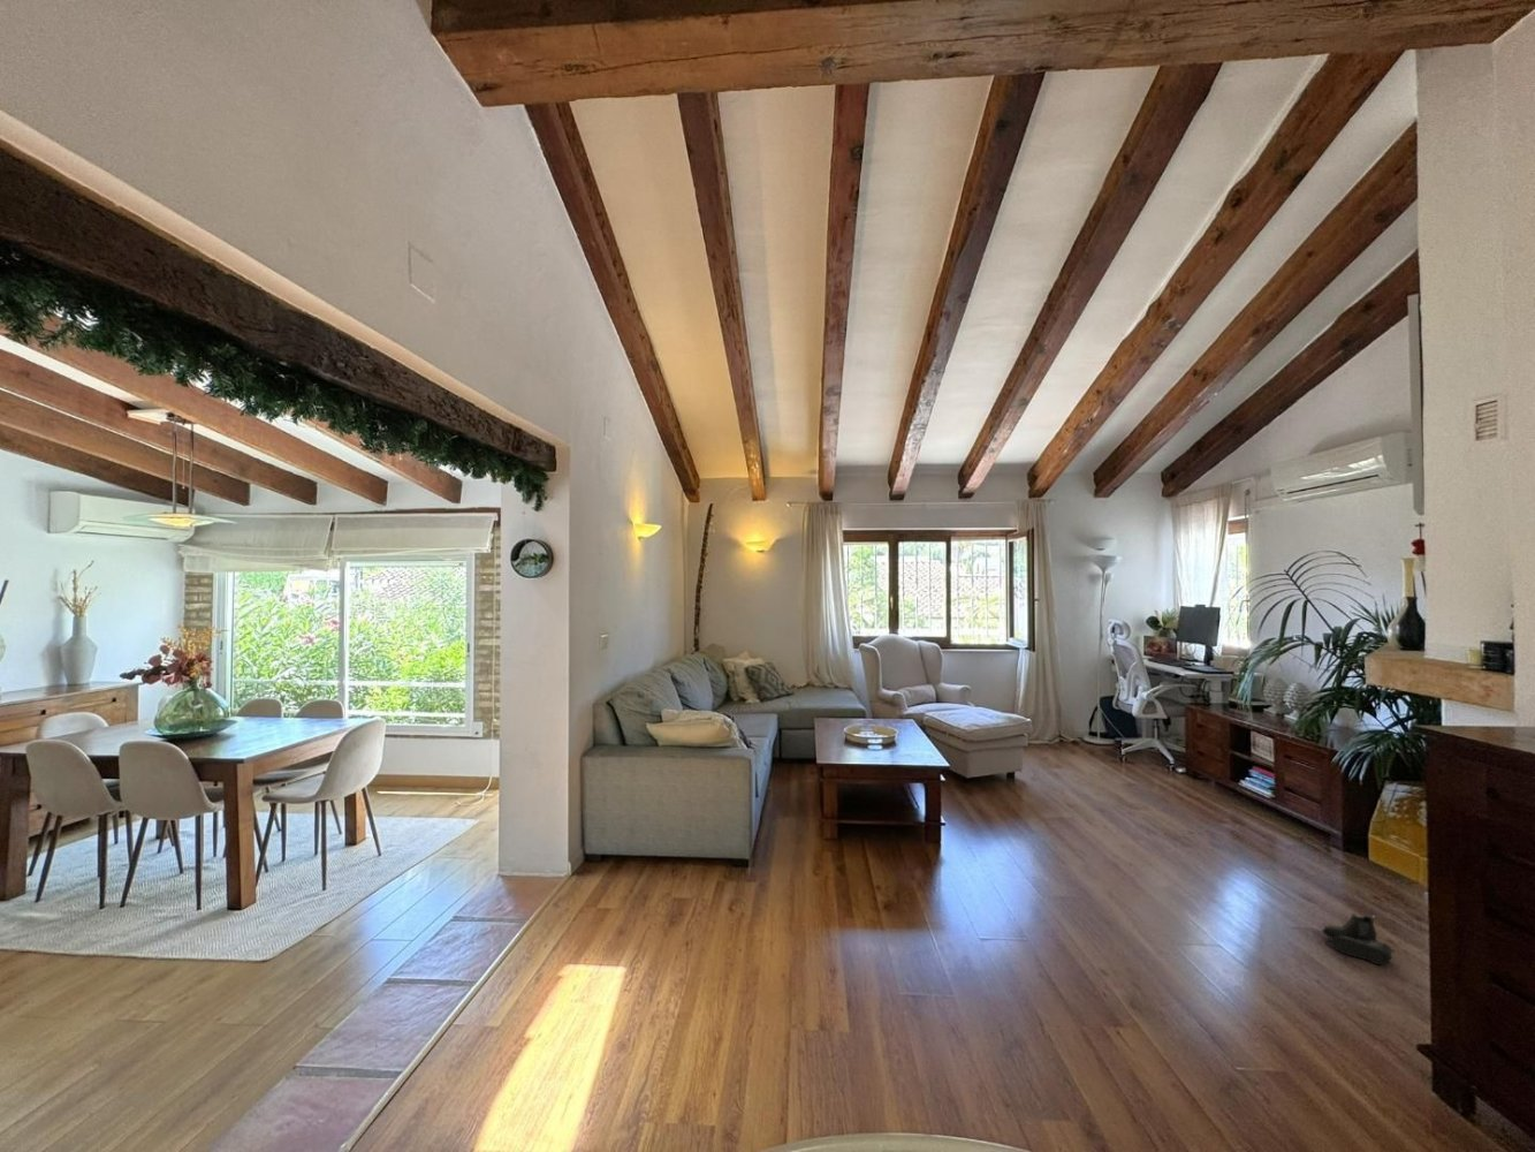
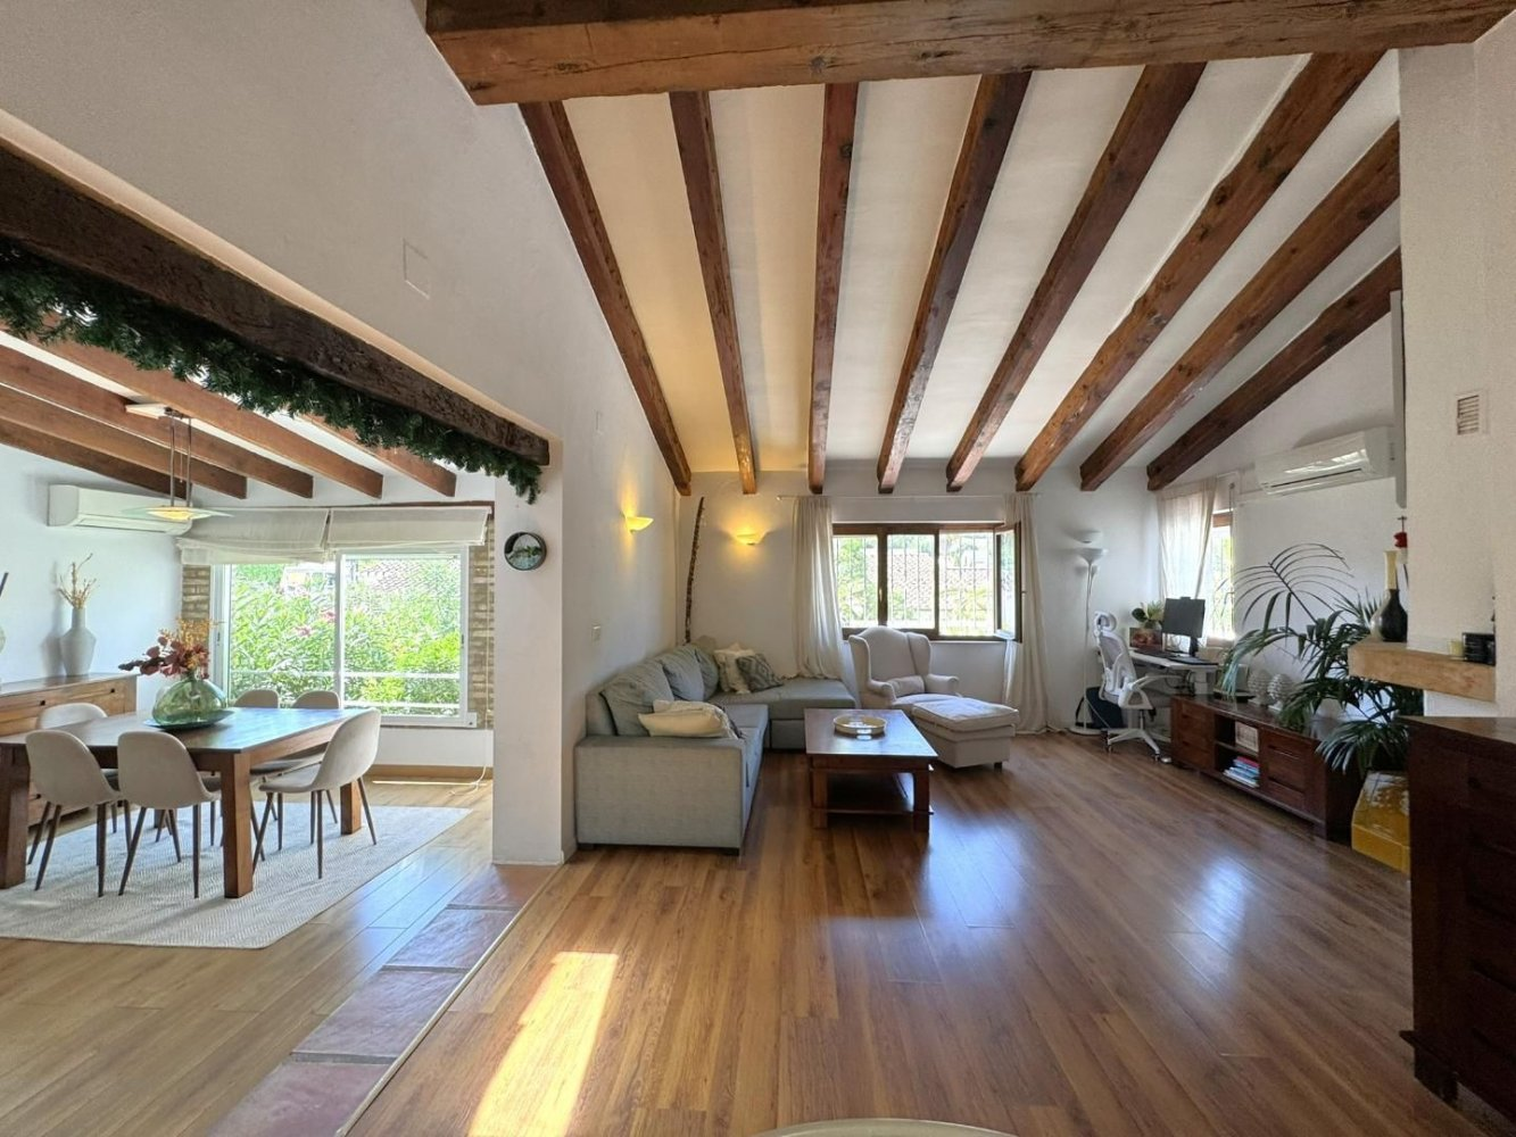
- boots [1321,911,1397,966]
